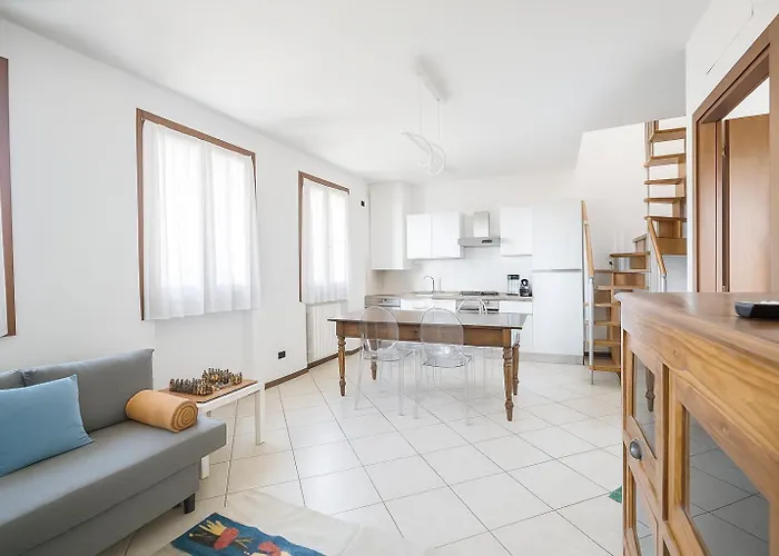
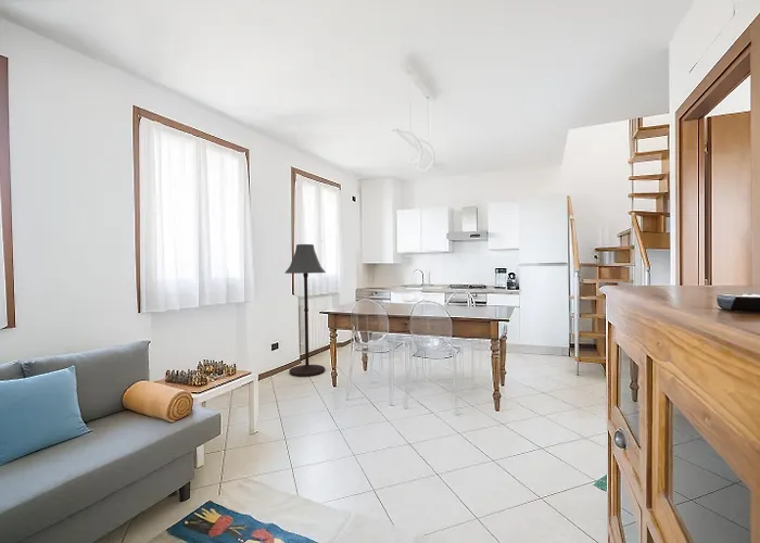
+ floor lamp [283,243,327,378]
